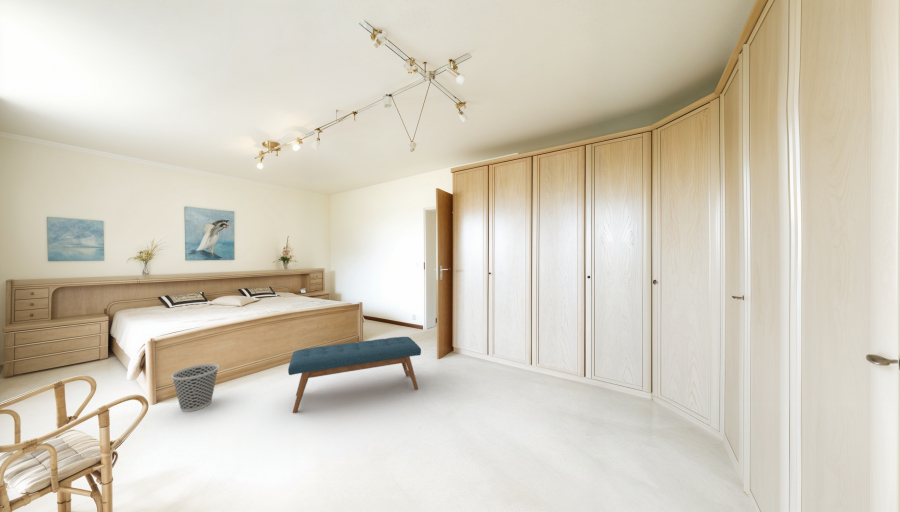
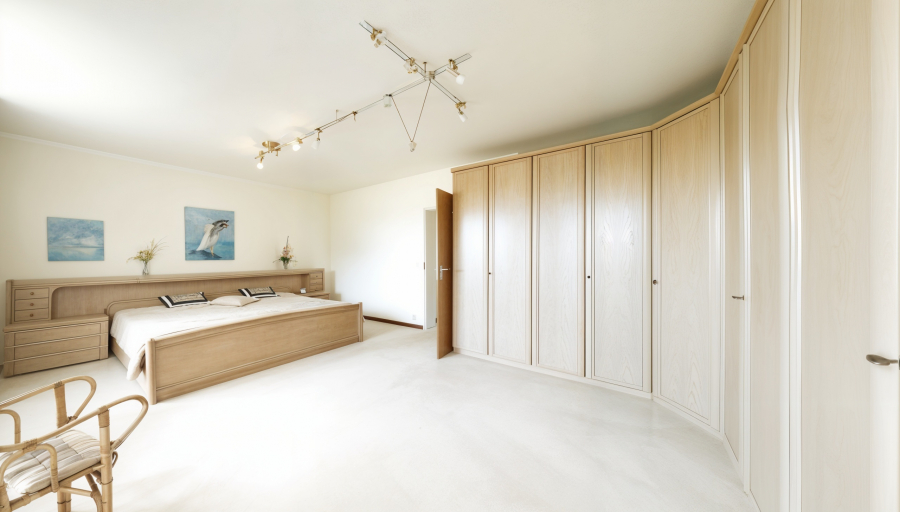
- bench [287,336,422,414]
- wastebasket [170,363,220,413]
